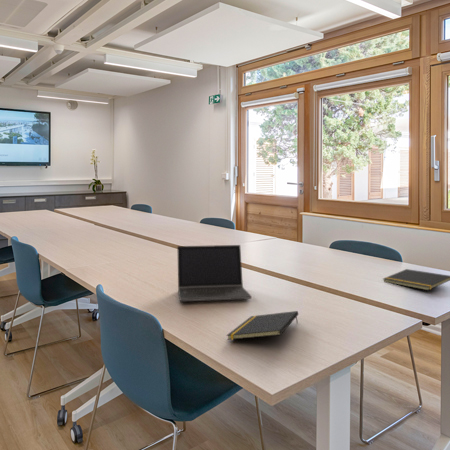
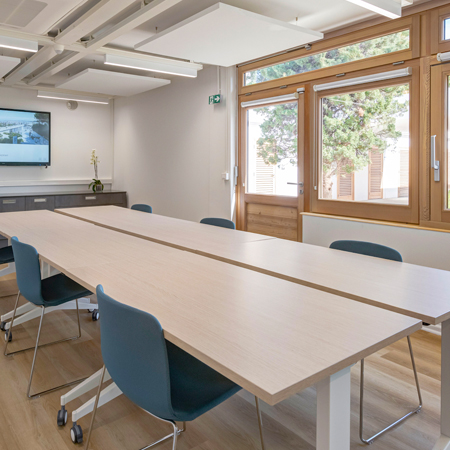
- notepad [382,268,450,291]
- notepad [226,310,299,341]
- laptop computer [176,244,252,302]
